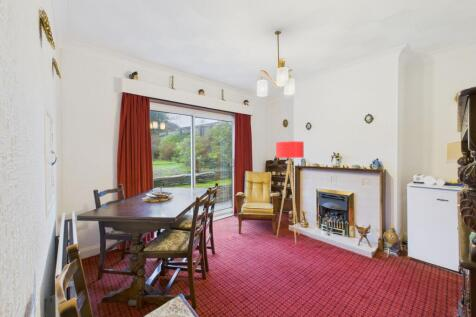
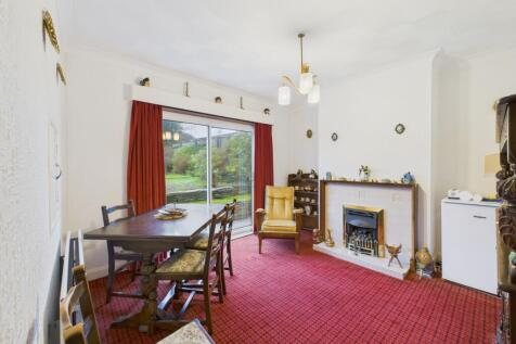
- floor lamp [275,140,305,244]
